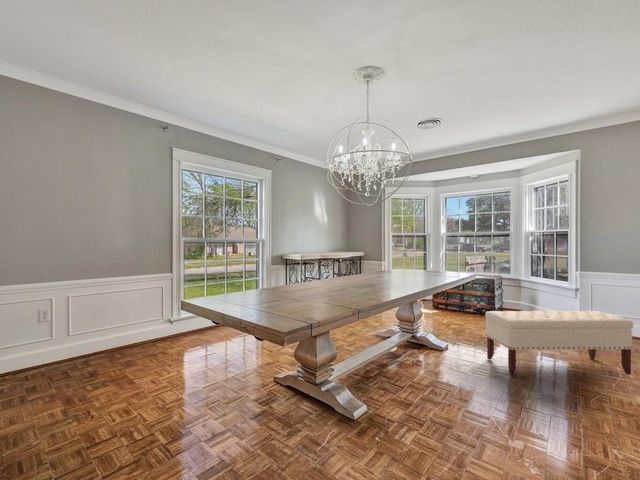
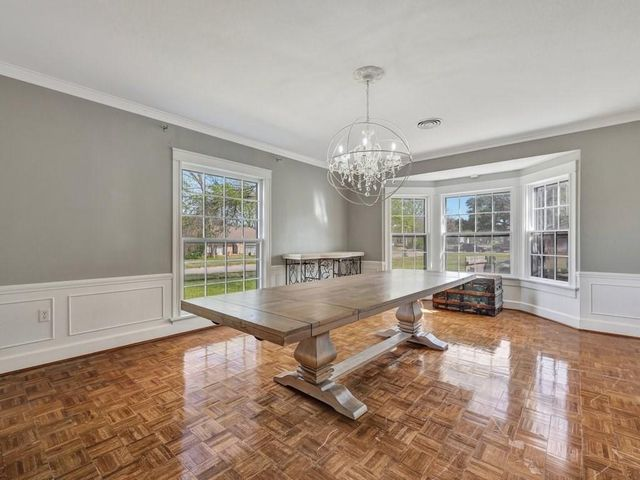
- bench [484,310,634,376]
